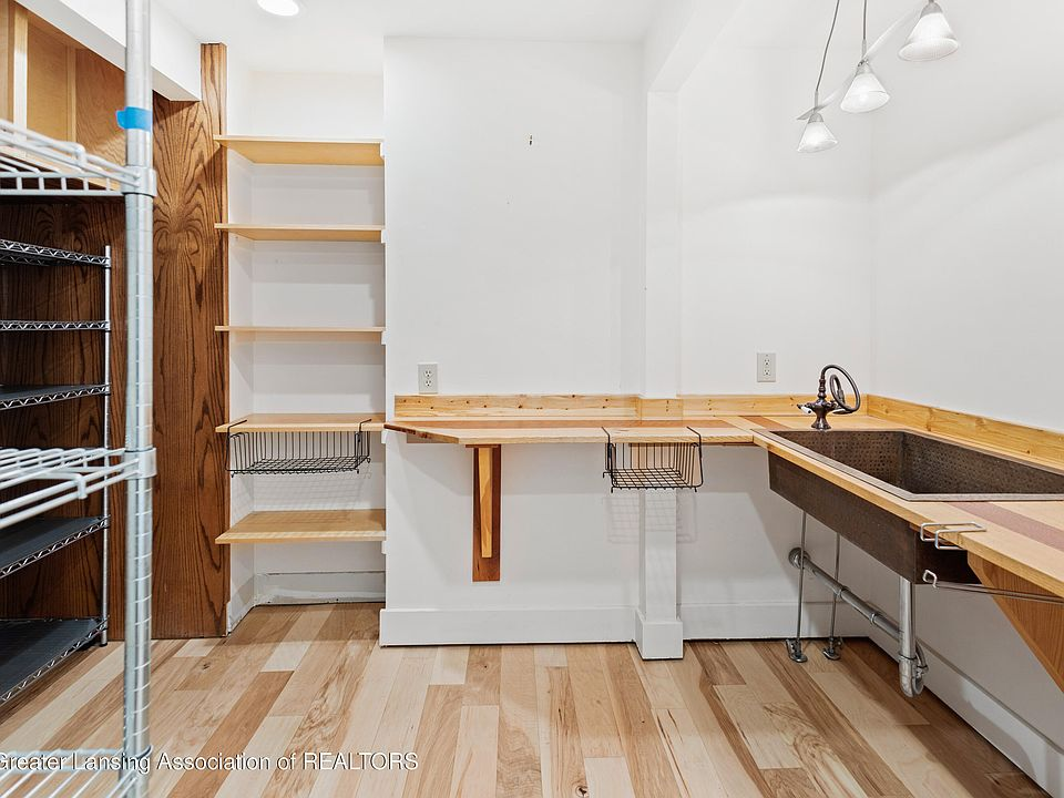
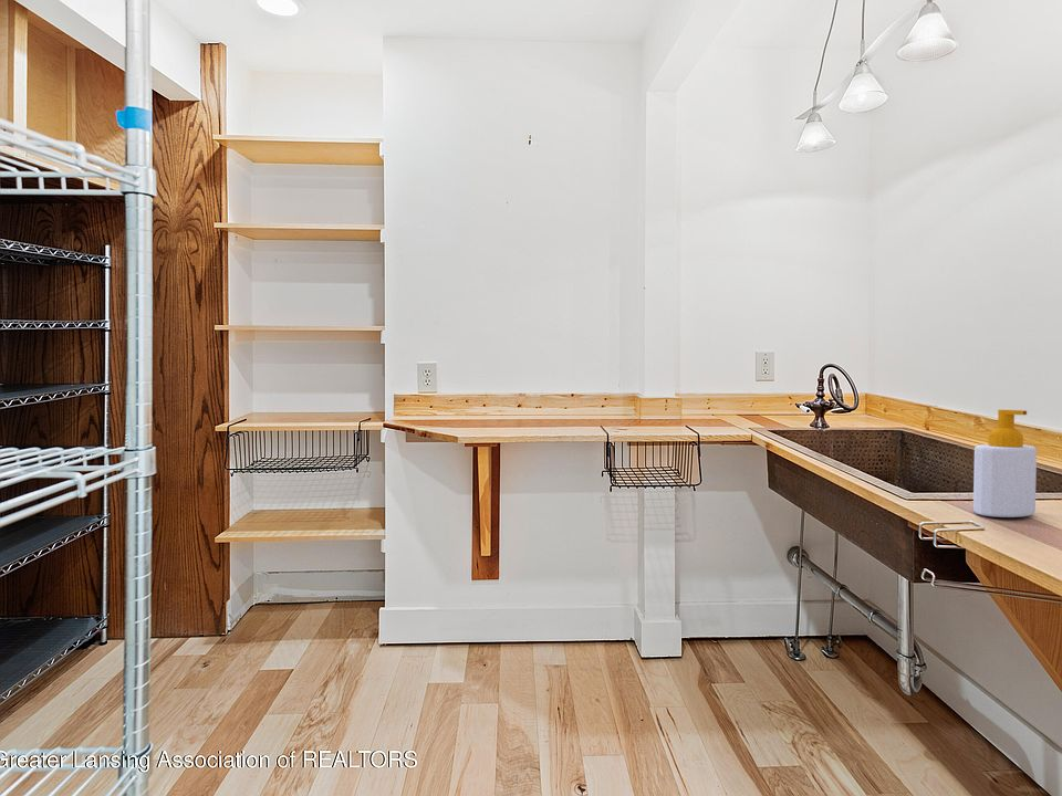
+ soap bottle [972,409,1038,519]
